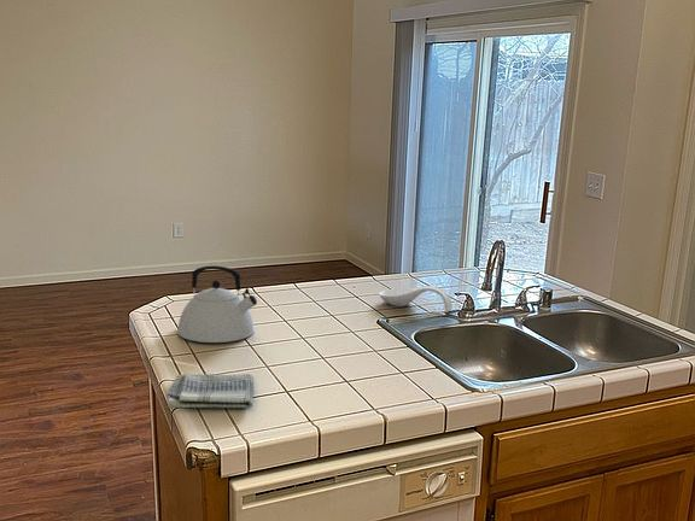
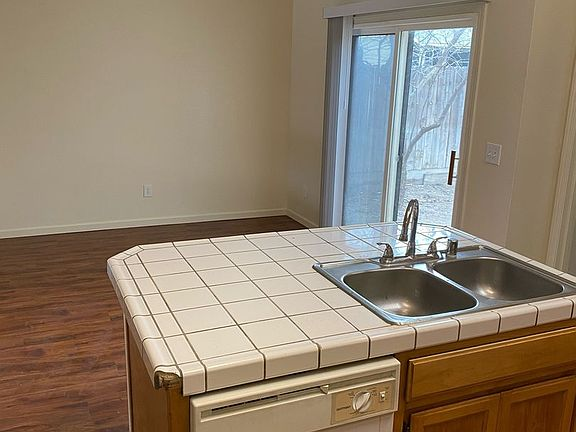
- dish towel [167,371,255,409]
- kettle [176,265,258,344]
- spoon rest [378,285,454,314]
